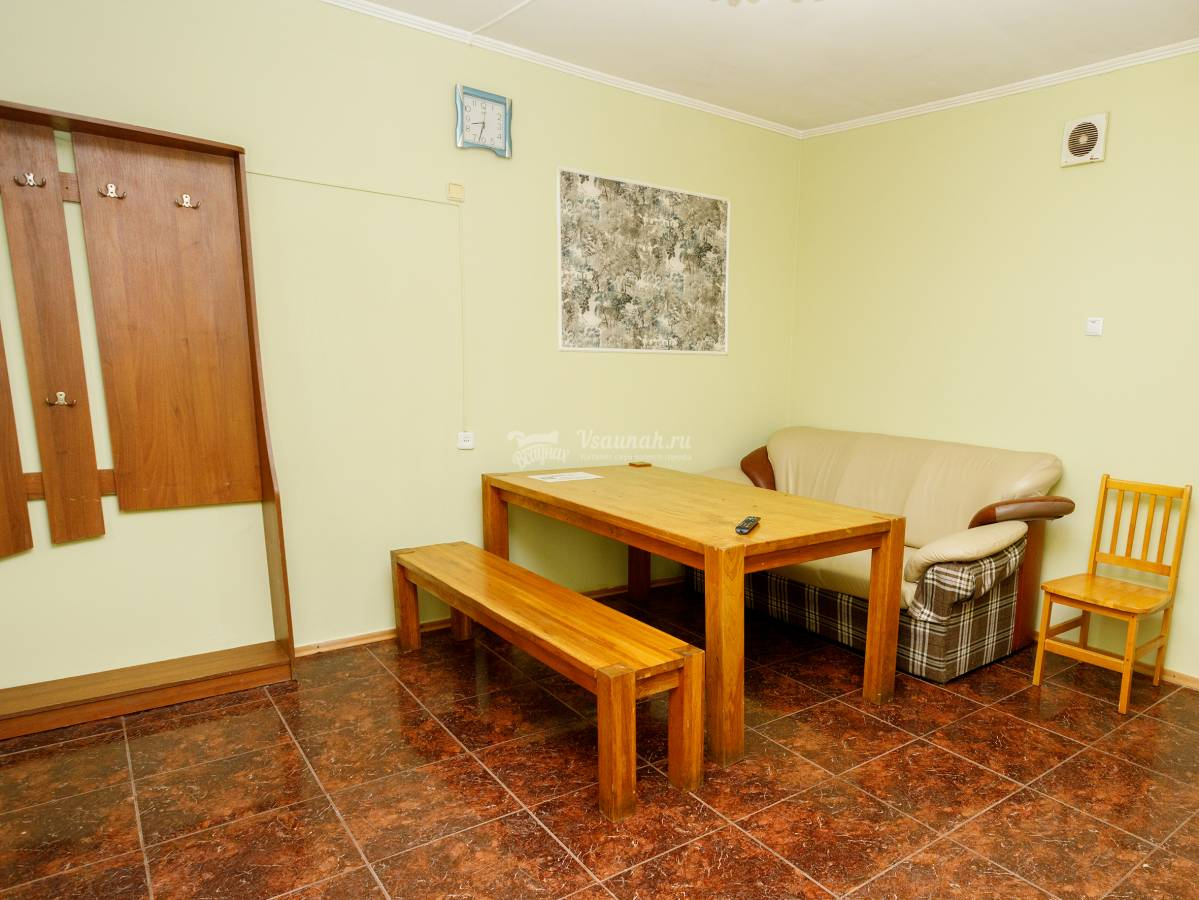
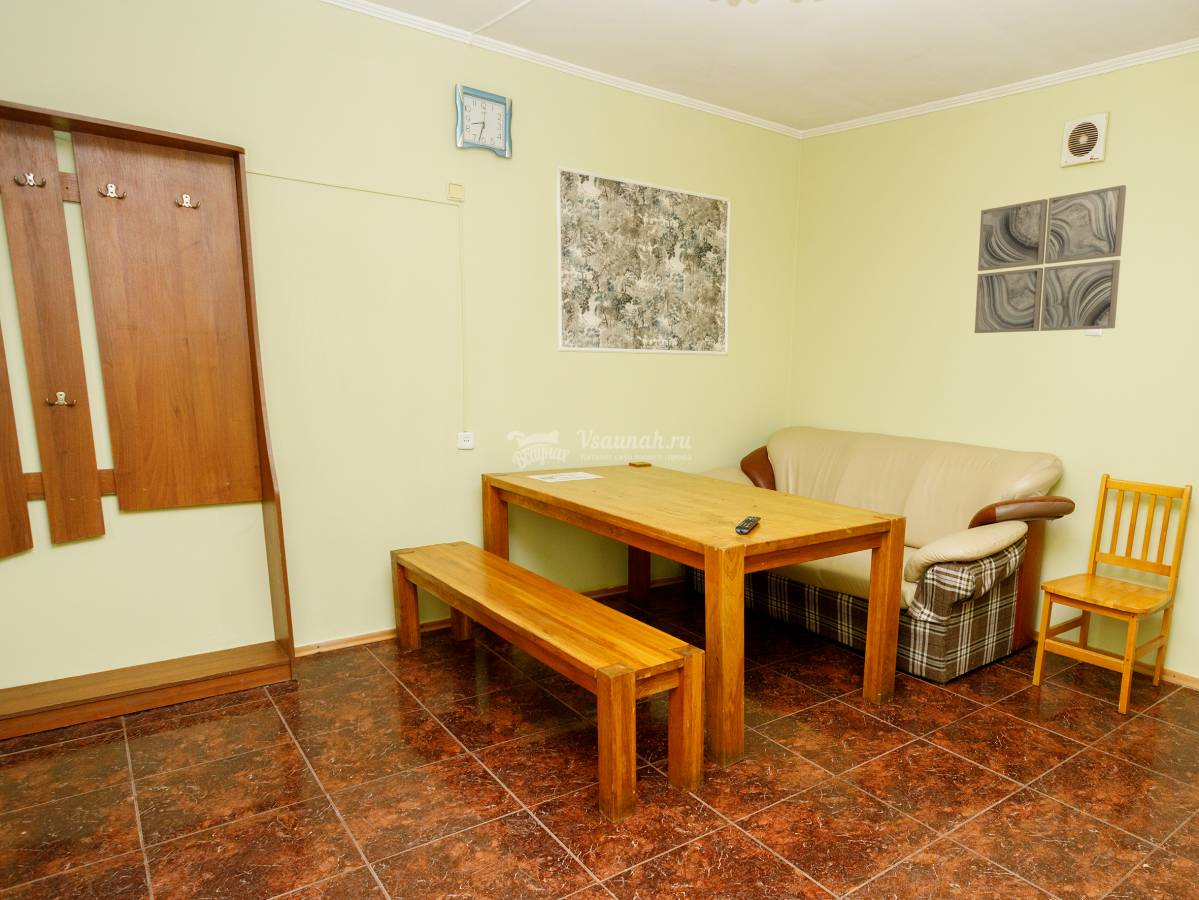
+ wall art [974,184,1127,334]
